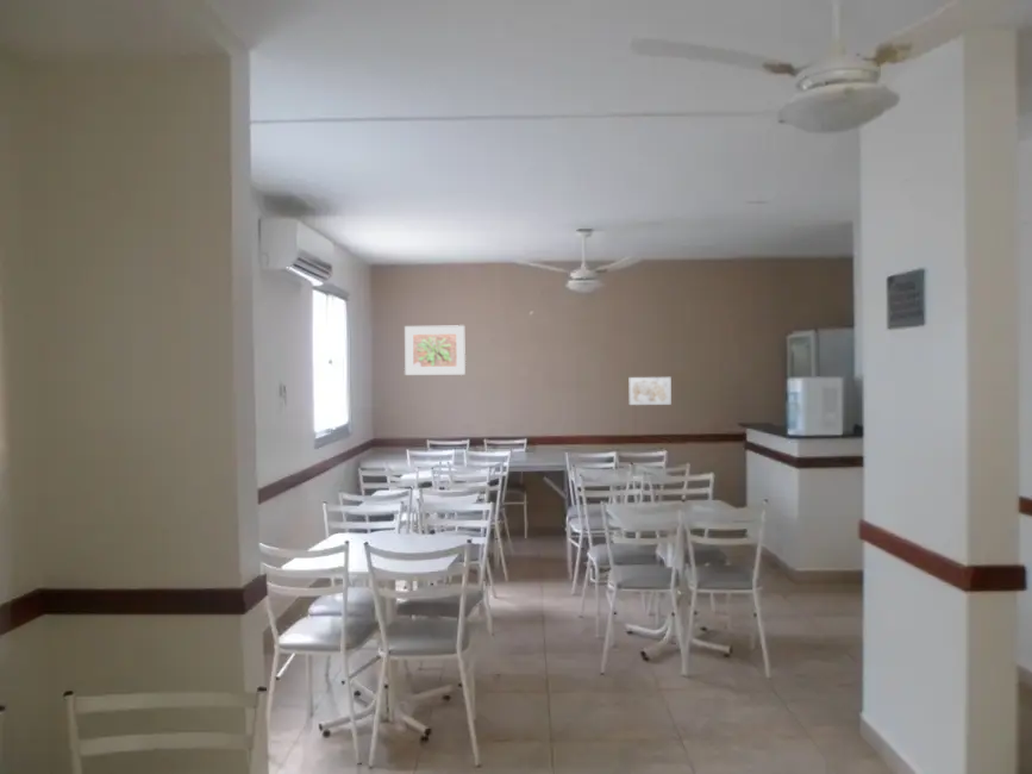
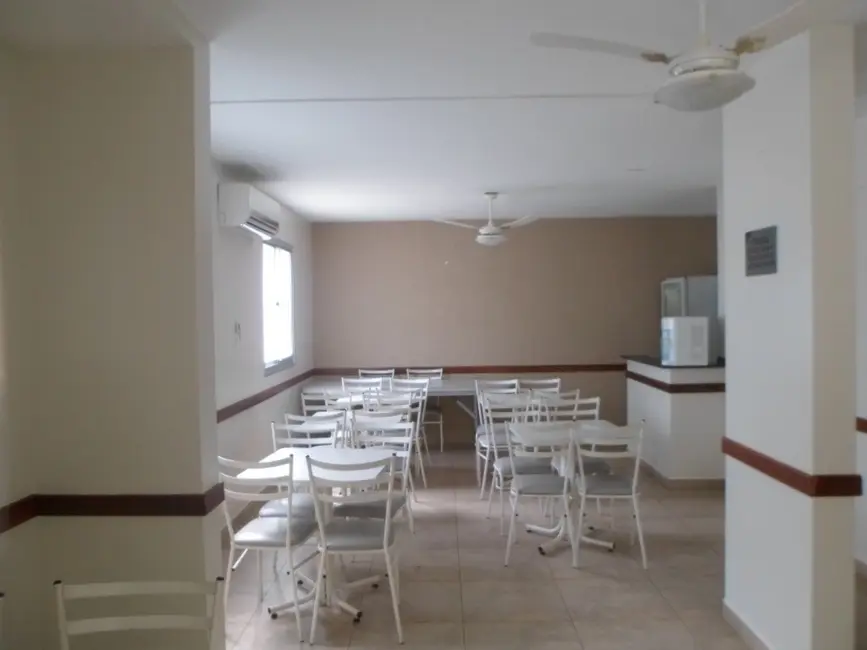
- wall art [628,376,673,406]
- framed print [404,324,467,376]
